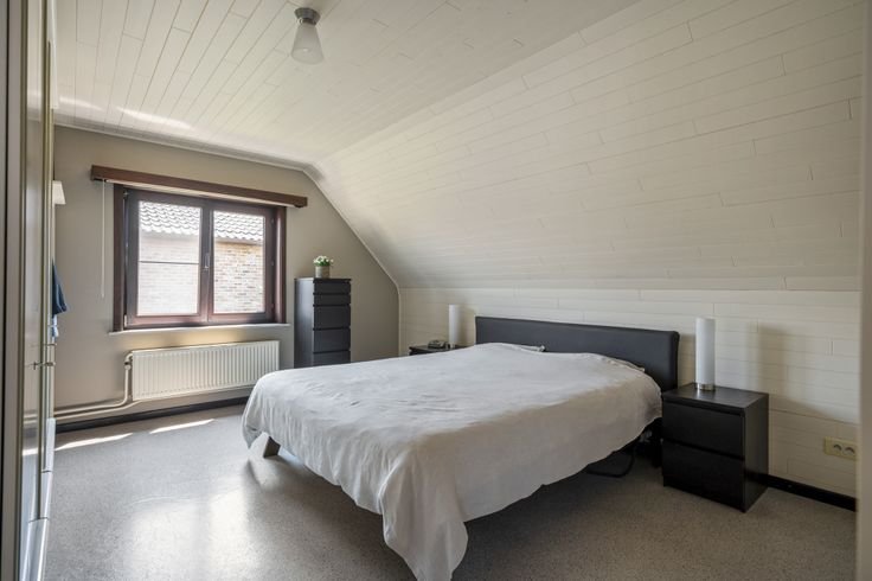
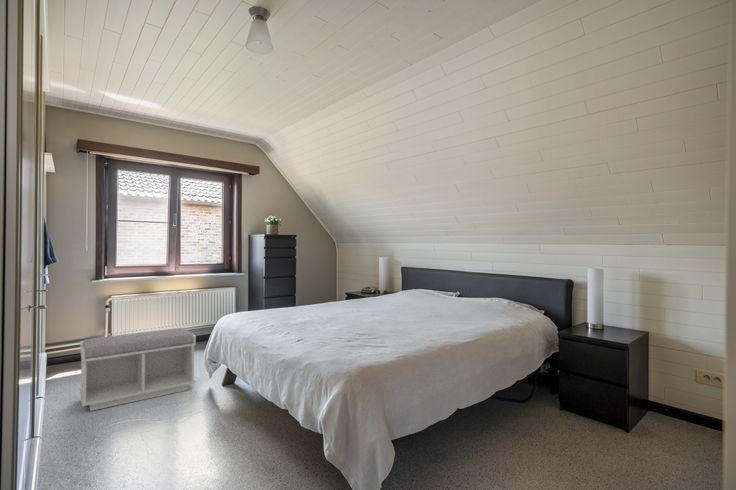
+ bench [79,327,197,412]
